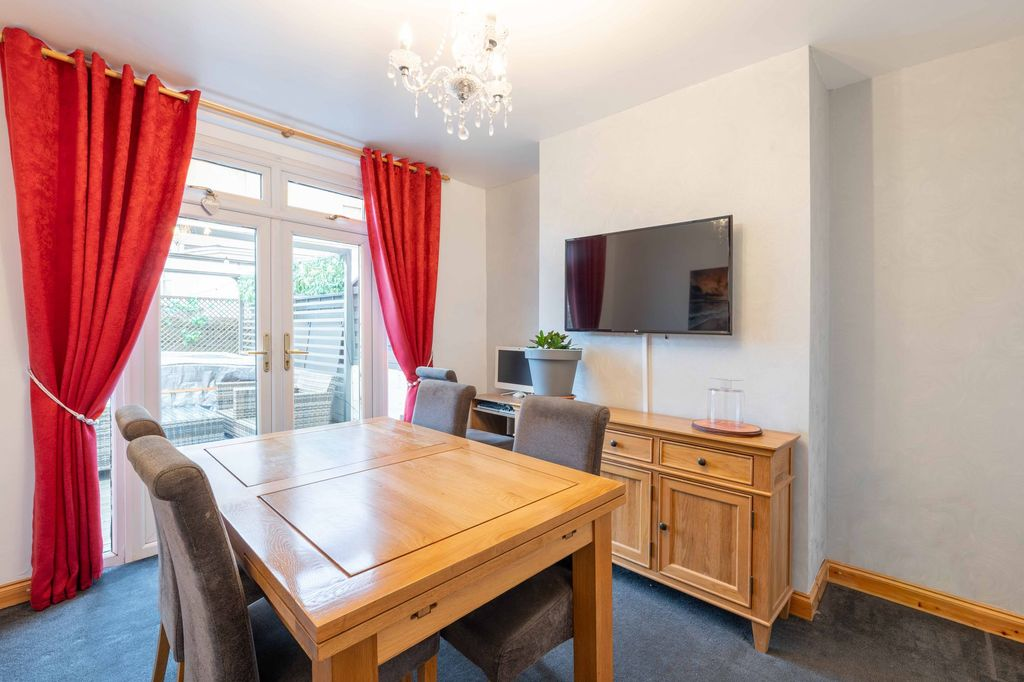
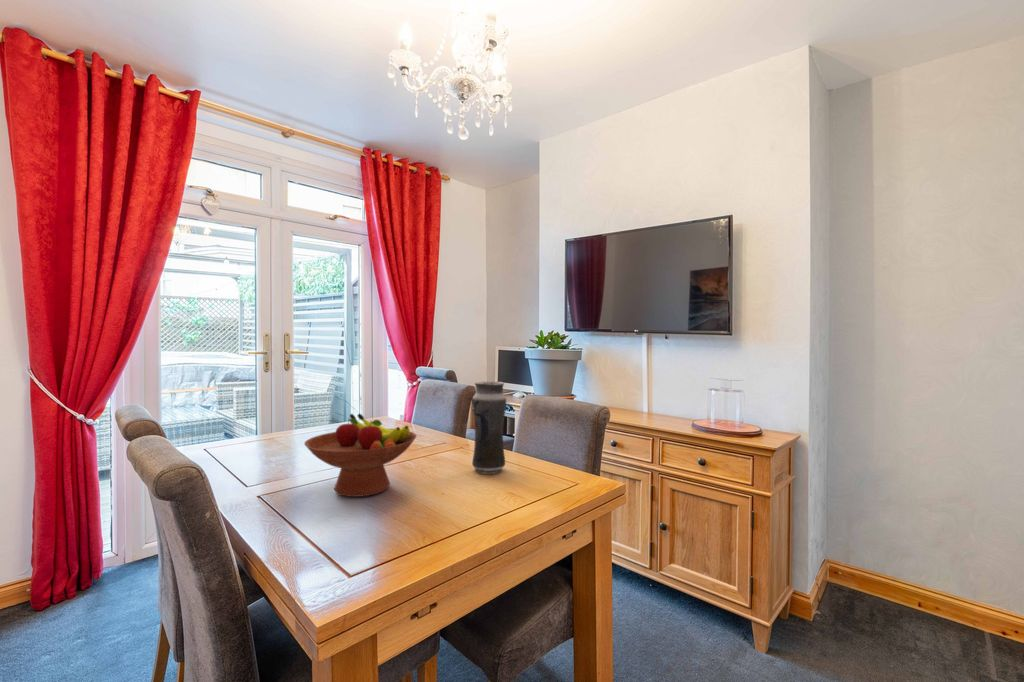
+ vase [471,380,507,475]
+ fruit bowl [303,412,417,498]
